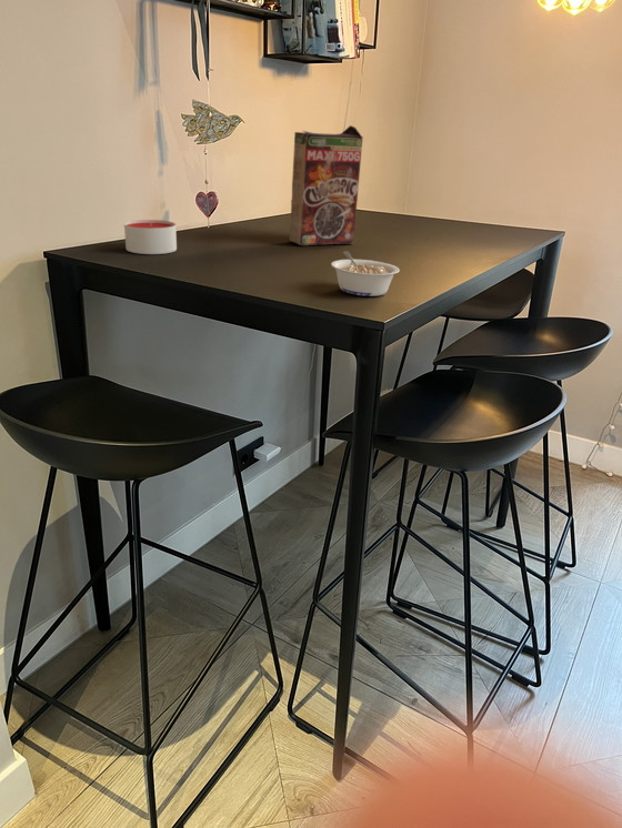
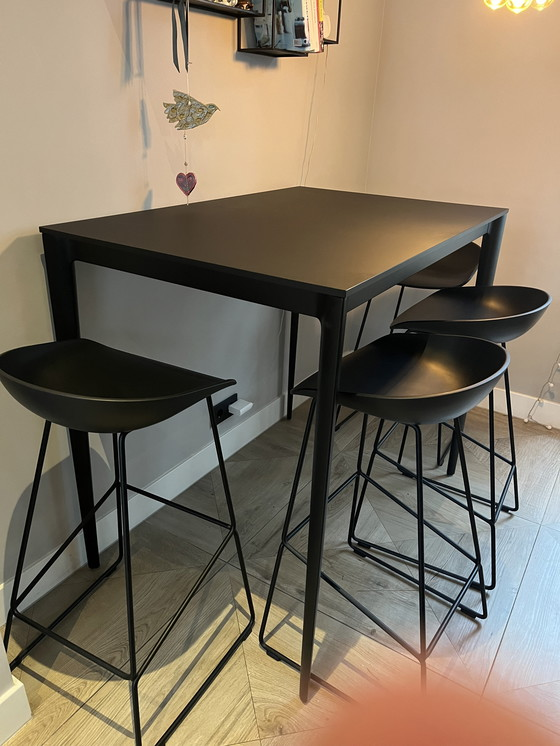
- candle [123,219,178,255]
- cereal box [288,124,364,246]
- legume [330,250,401,297]
